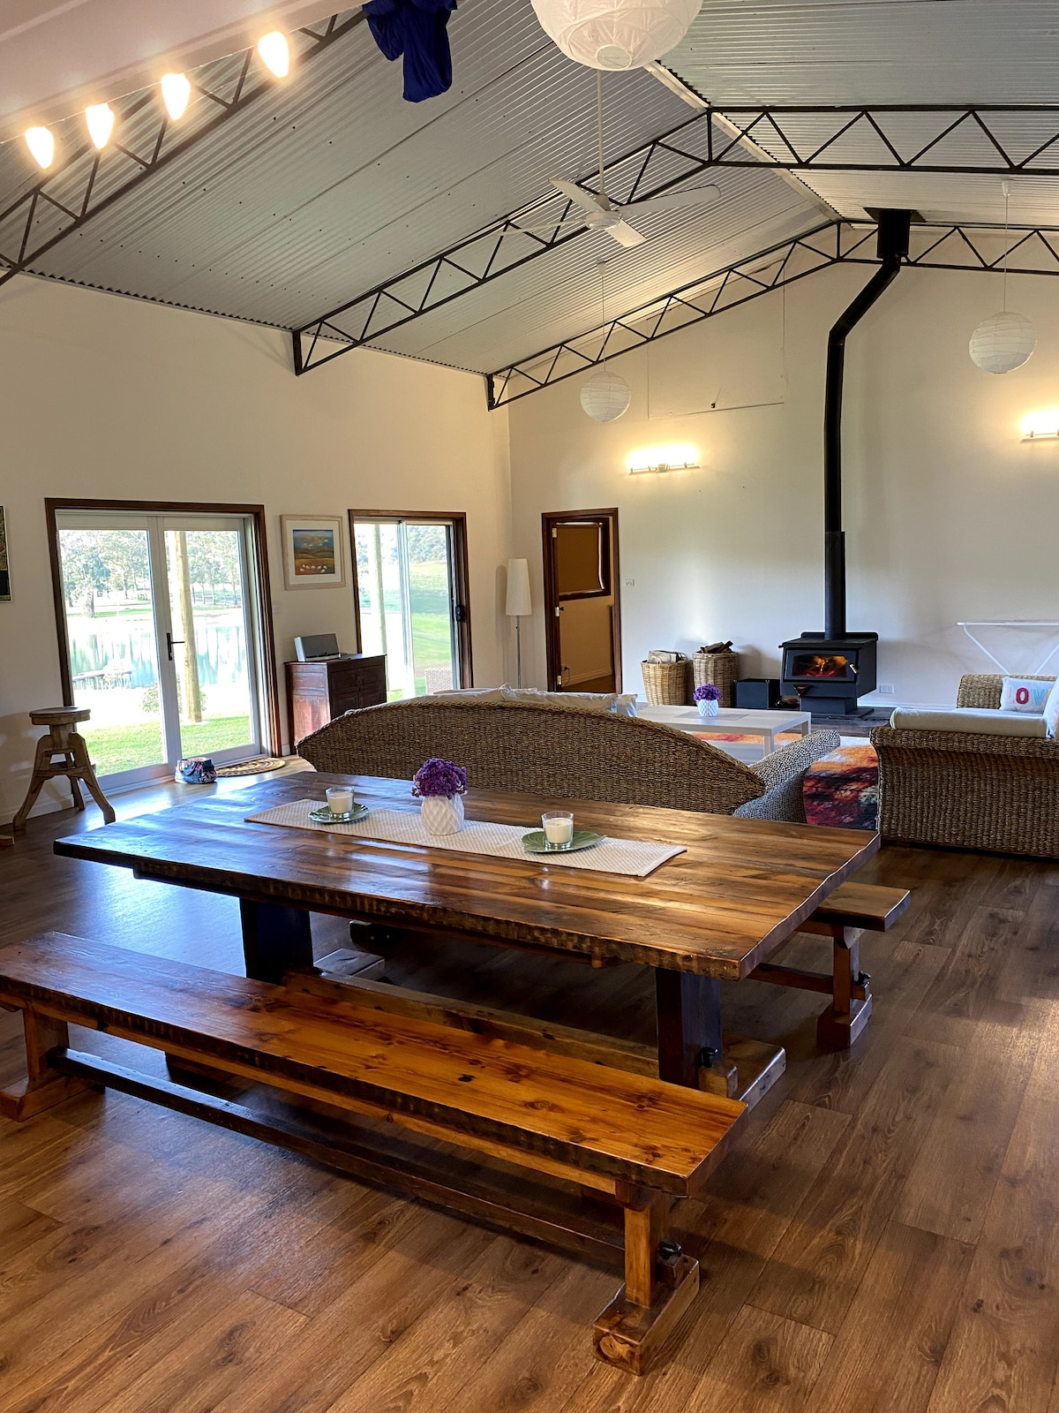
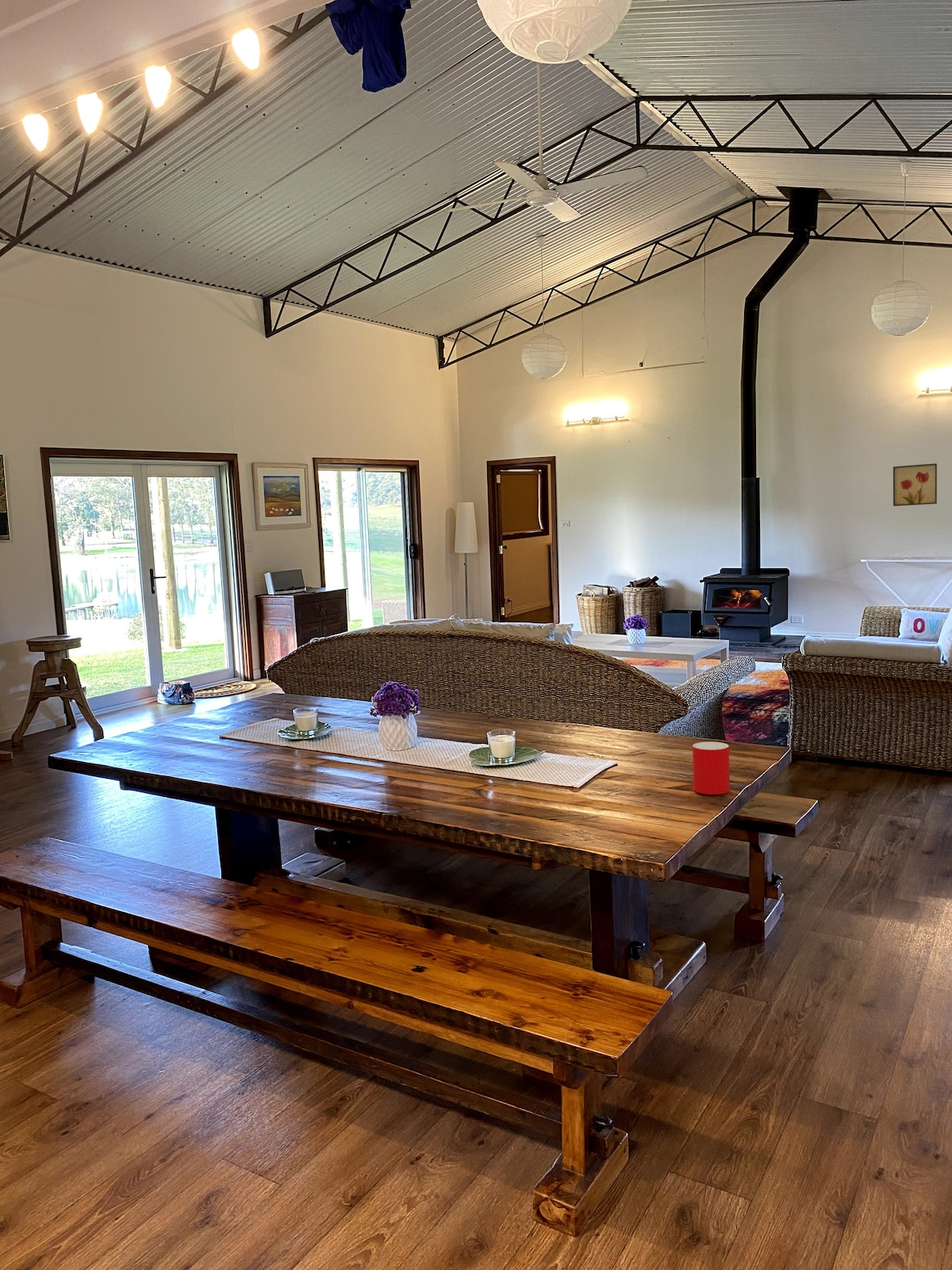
+ wall art [893,463,938,507]
+ cup [692,741,731,795]
